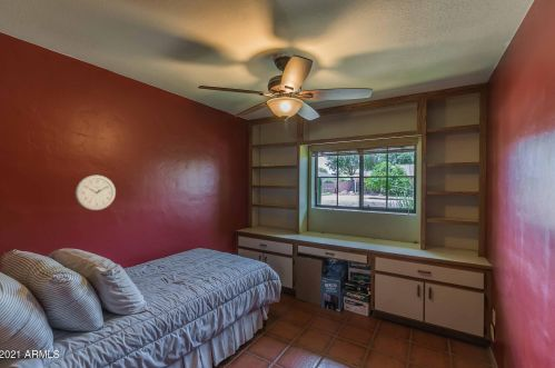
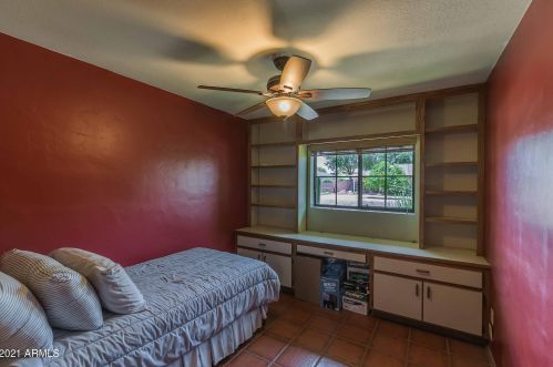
- wall clock [75,175,117,211]
